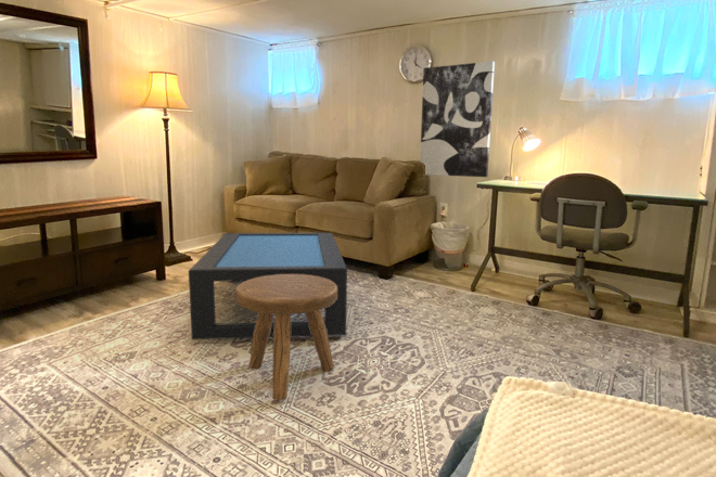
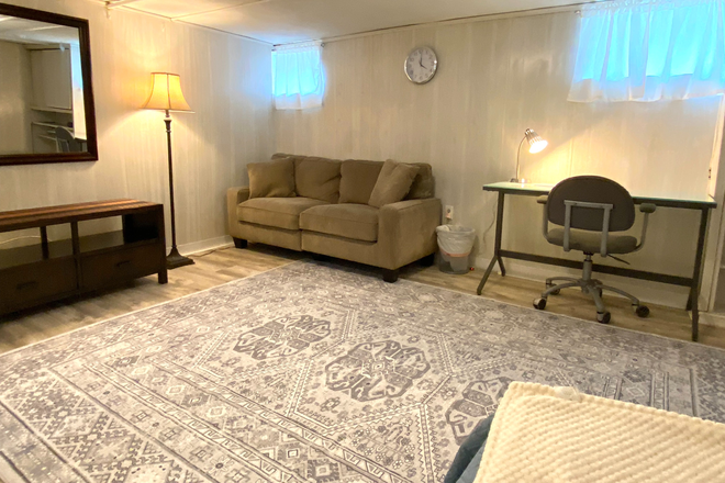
- wall art [419,60,496,178]
- coffee table [188,232,348,340]
- stool [234,274,337,401]
